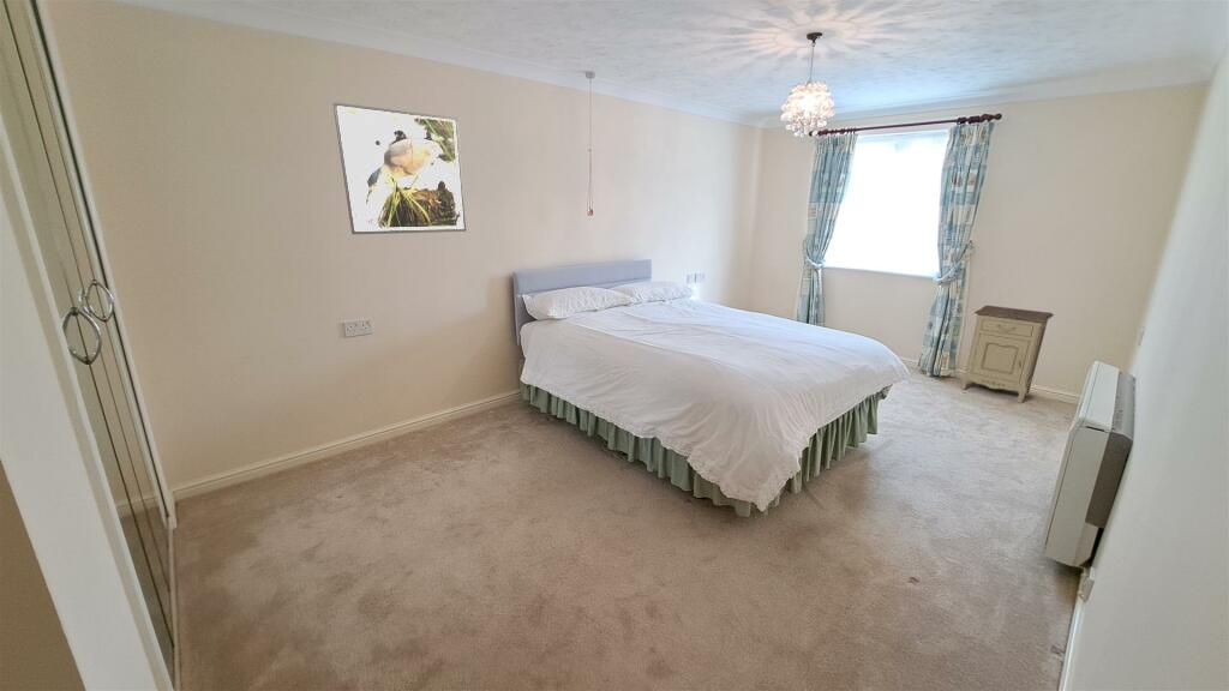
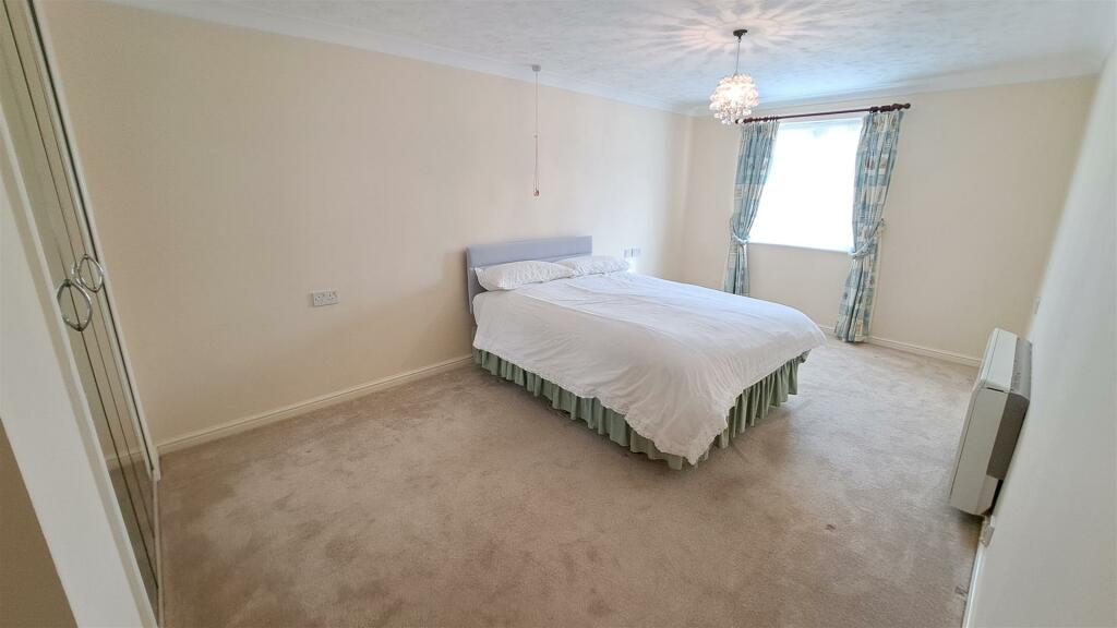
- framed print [332,101,468,235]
- nightstand [960,305,1055,404]
